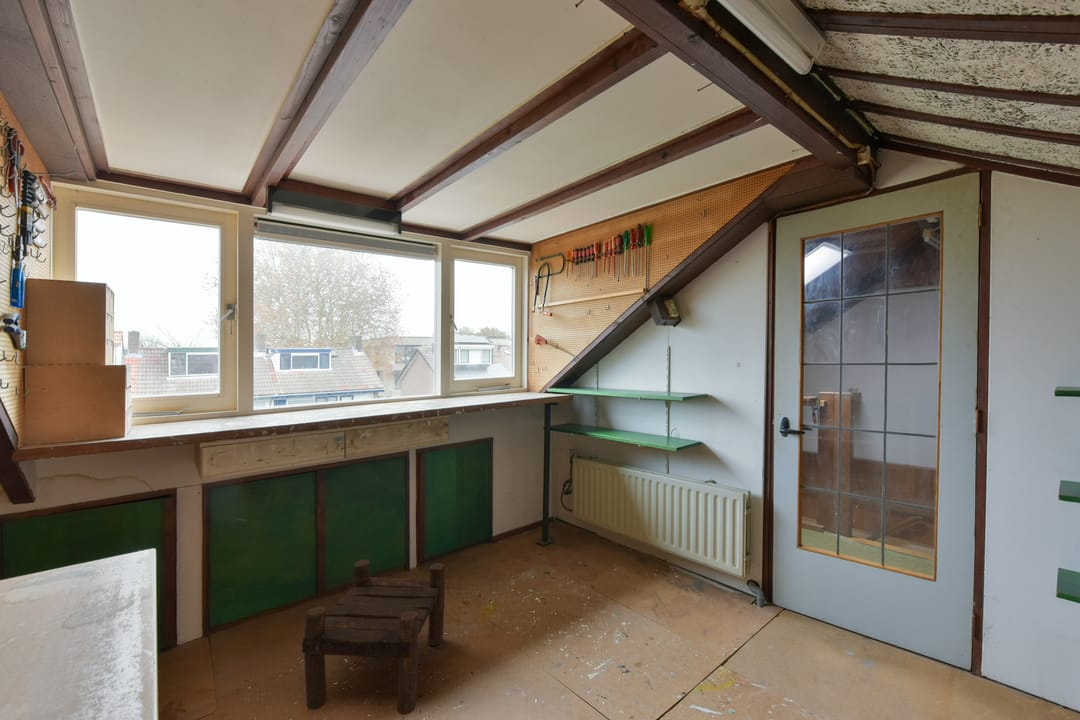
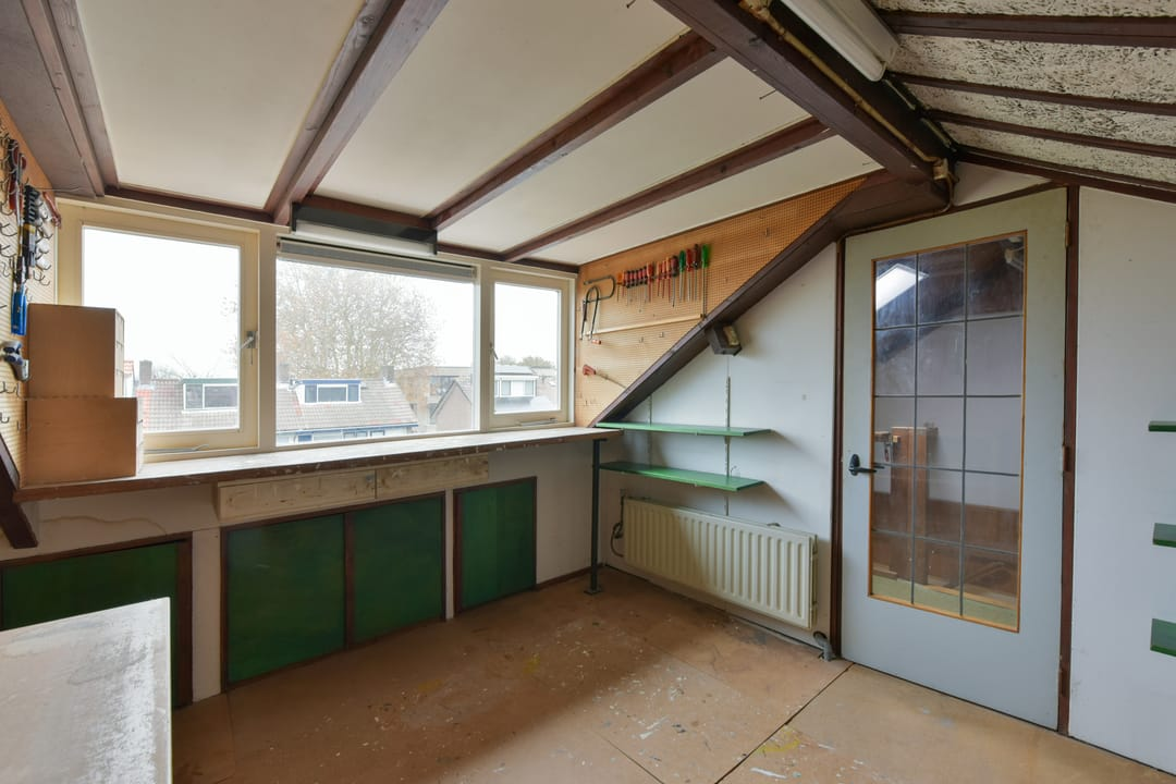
- stool [301,559,446,716]
